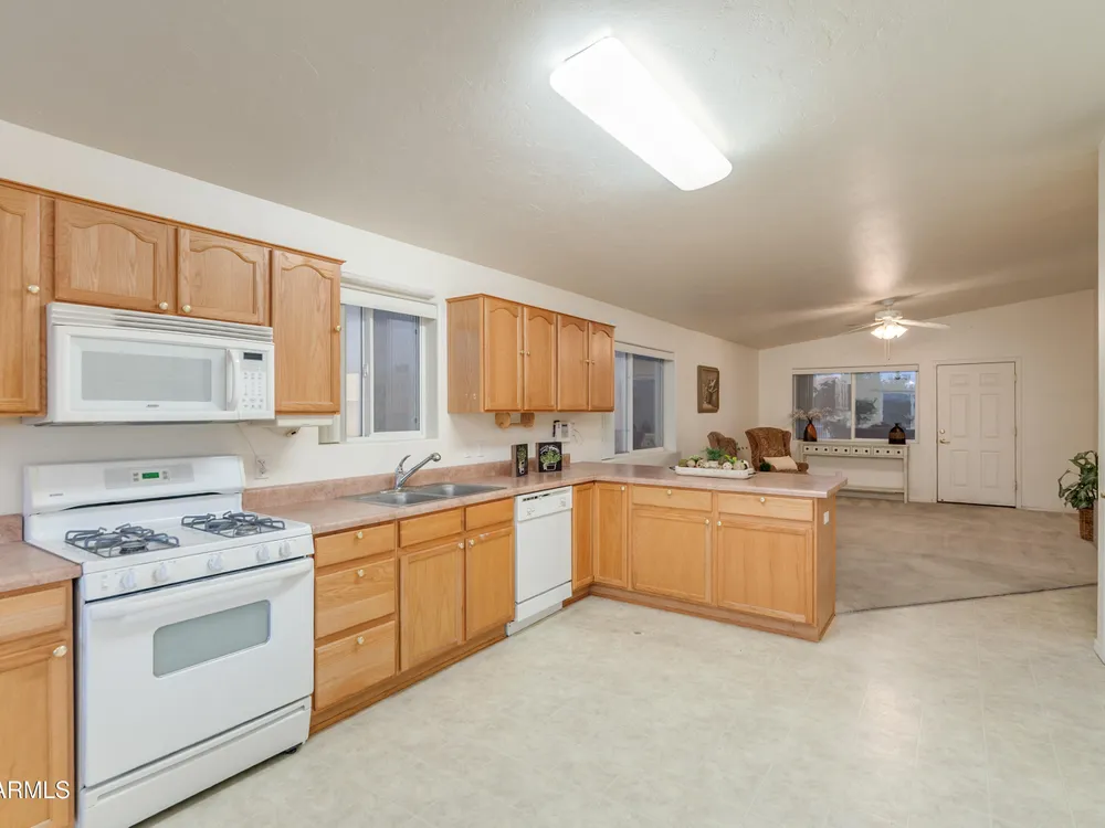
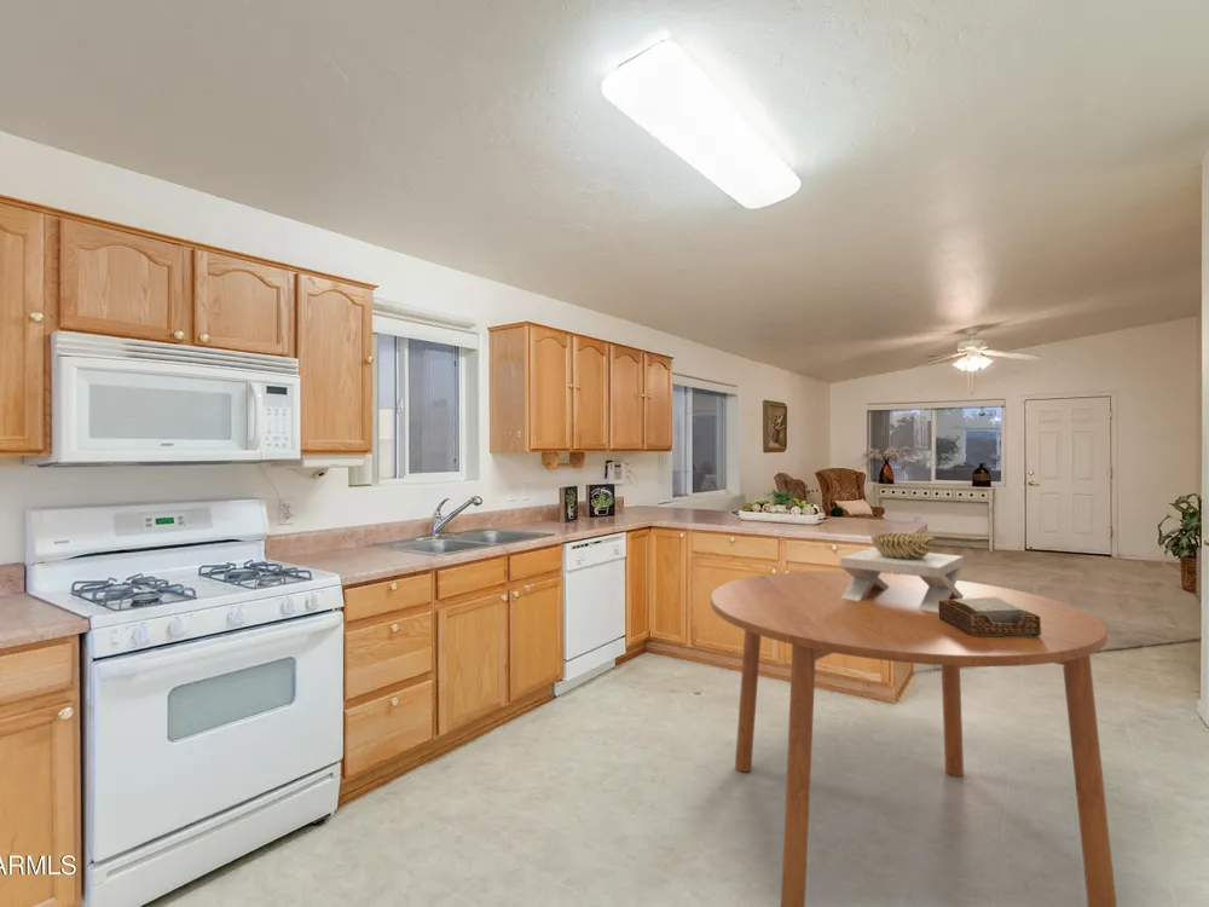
+ decorative bowl [839,532,965,612]
+ dining table [710,571,1118,907]
+ napkin holder [938,596,1041,636]
